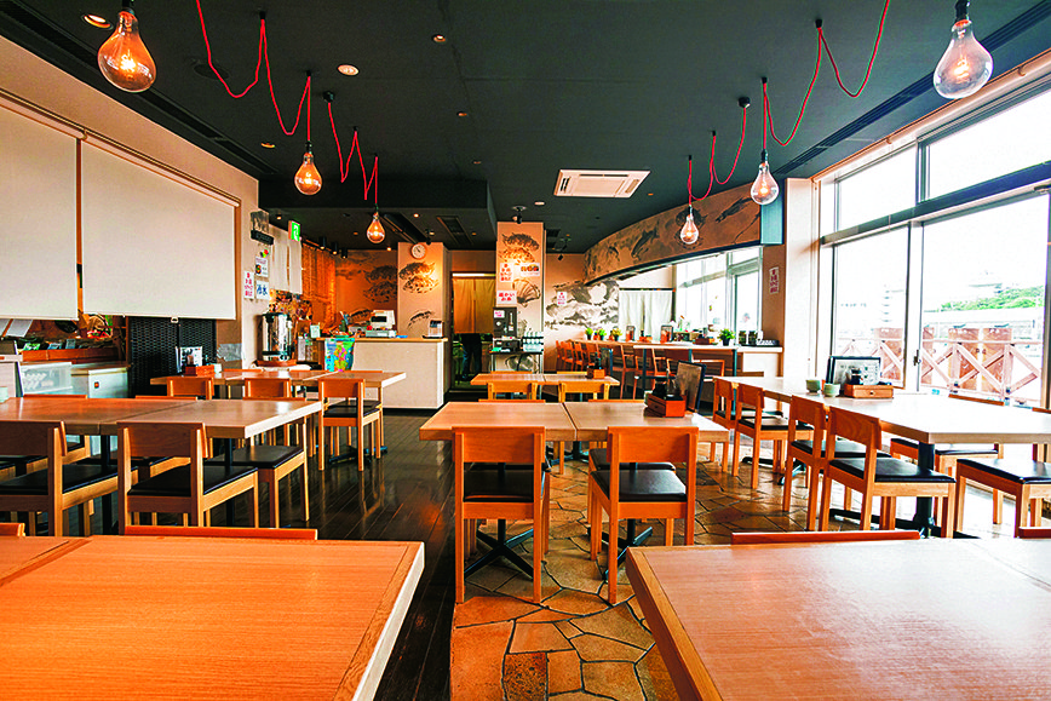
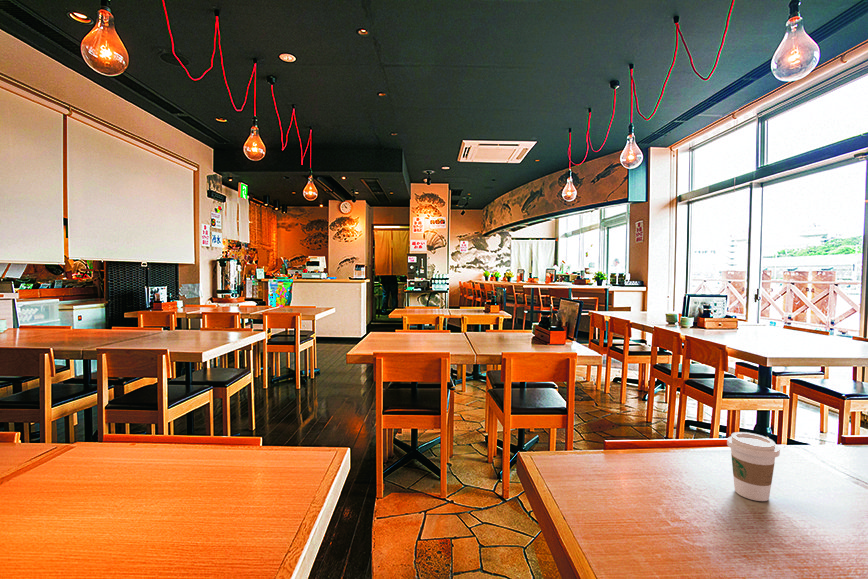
+ coffee cup [726,431,781,502]
